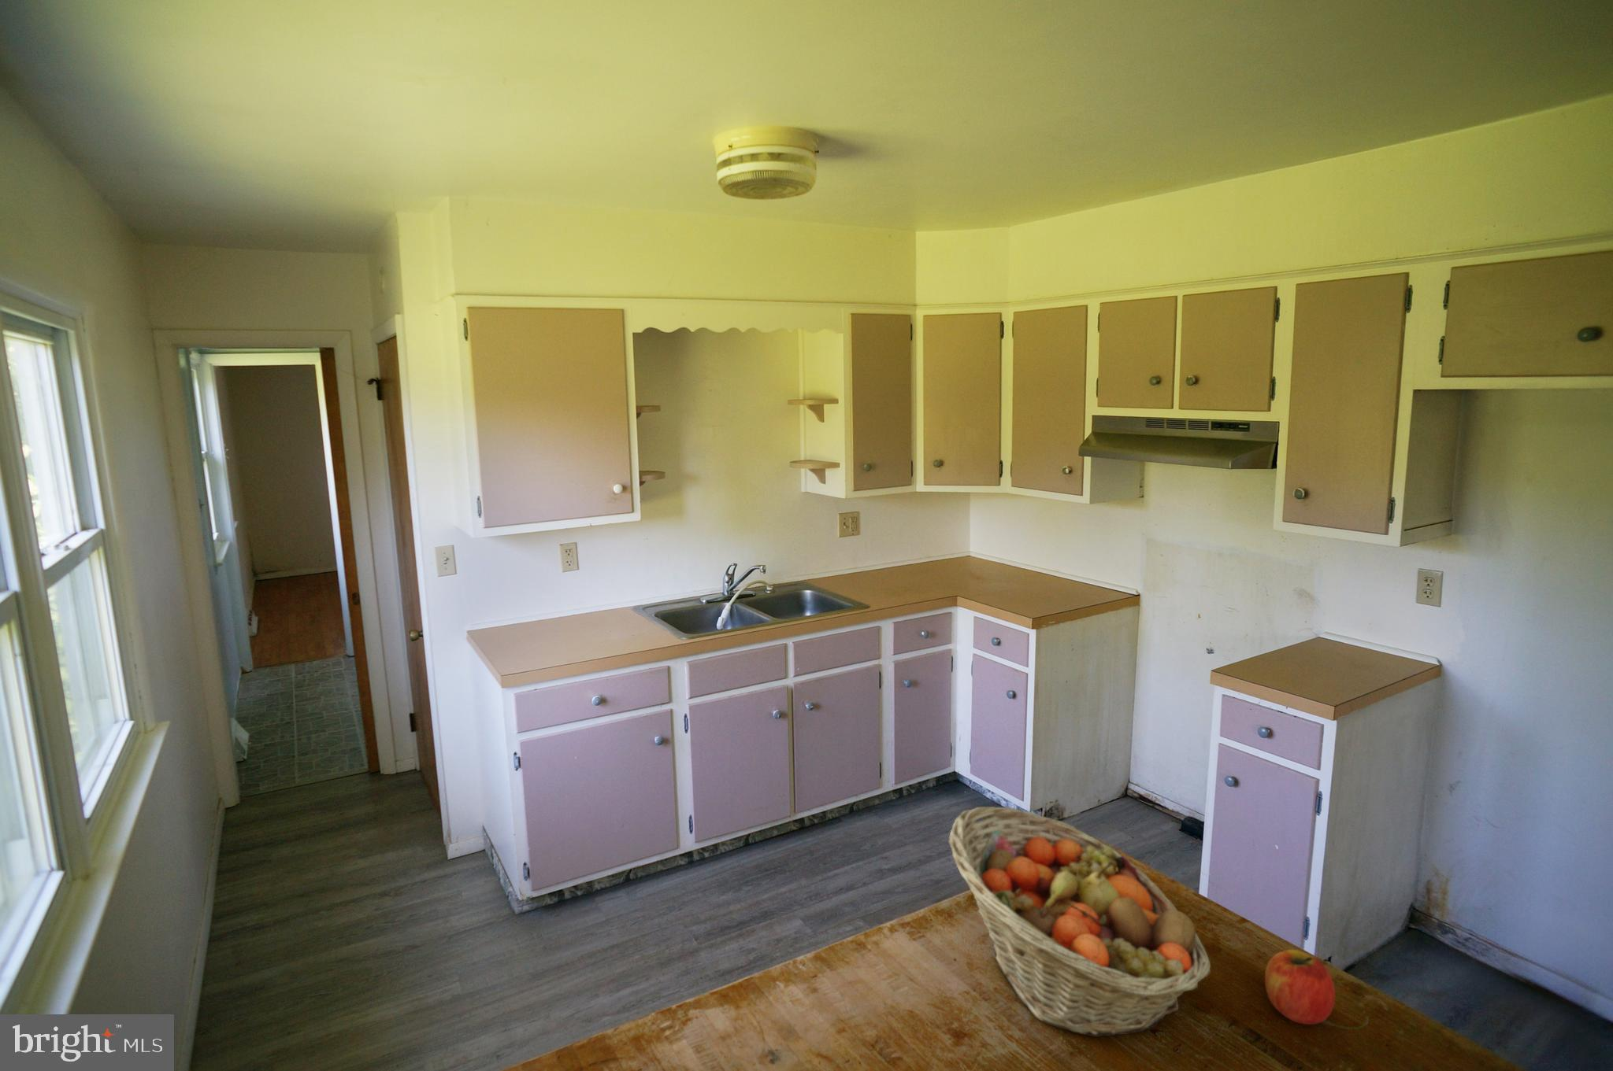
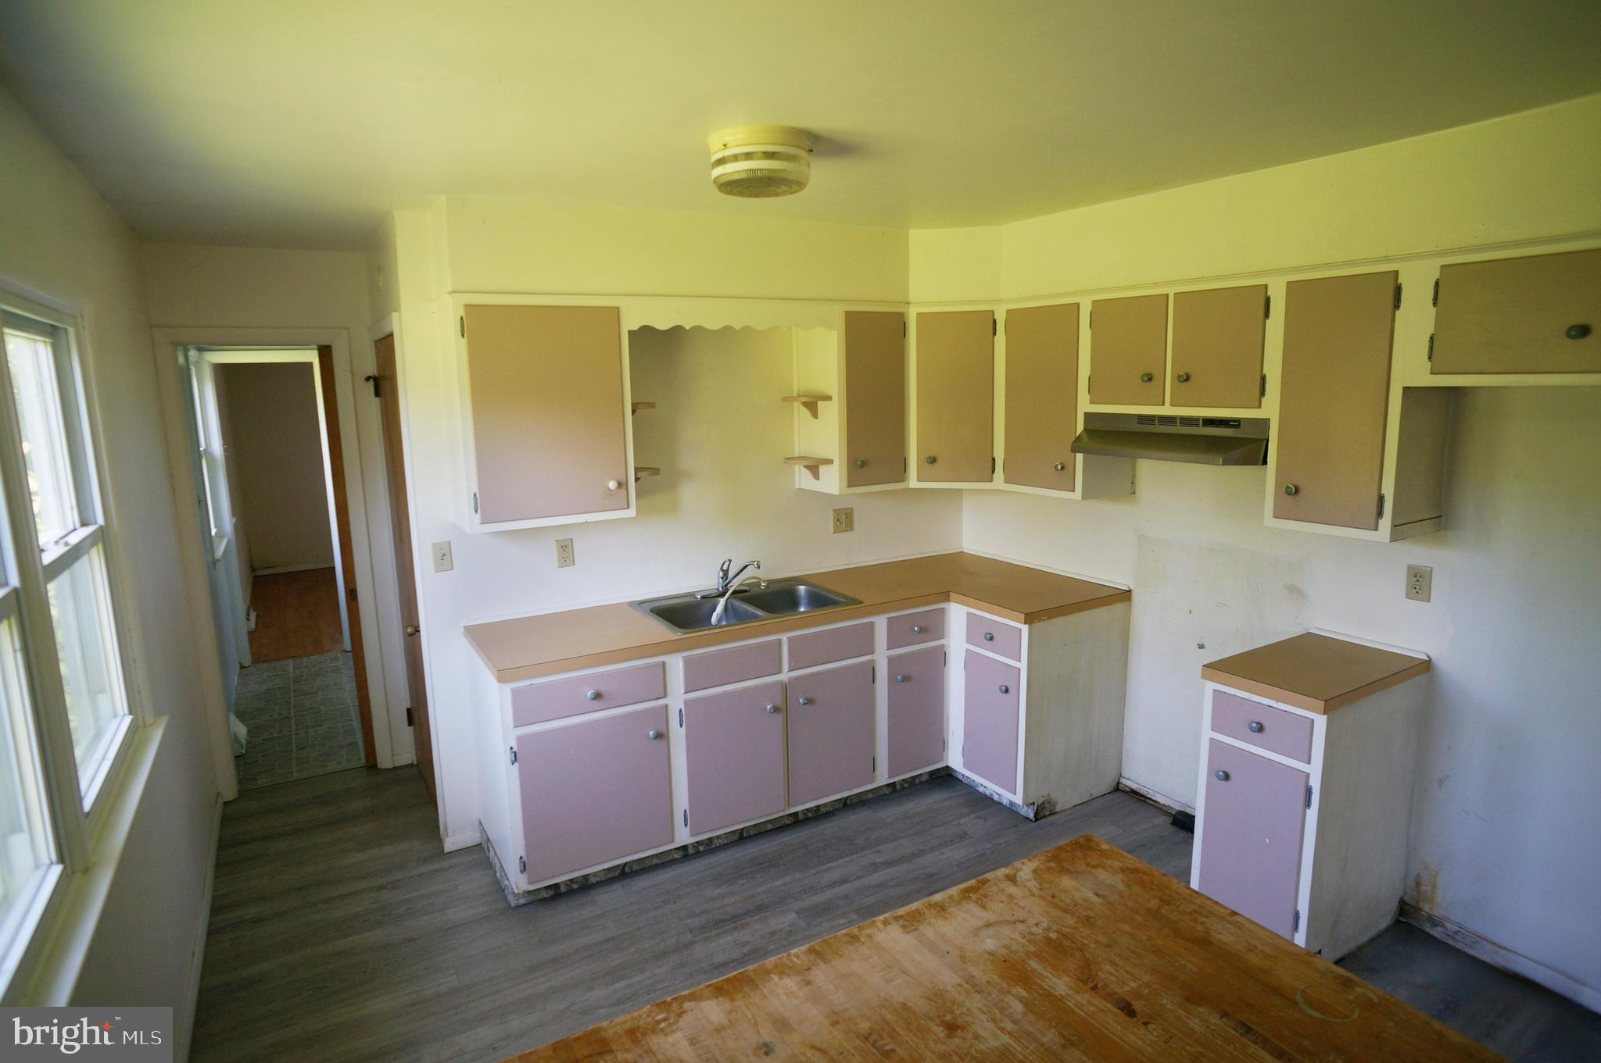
- fruit basket [947,806,1211,1038]
- apple [1264,949,1336,1026]
